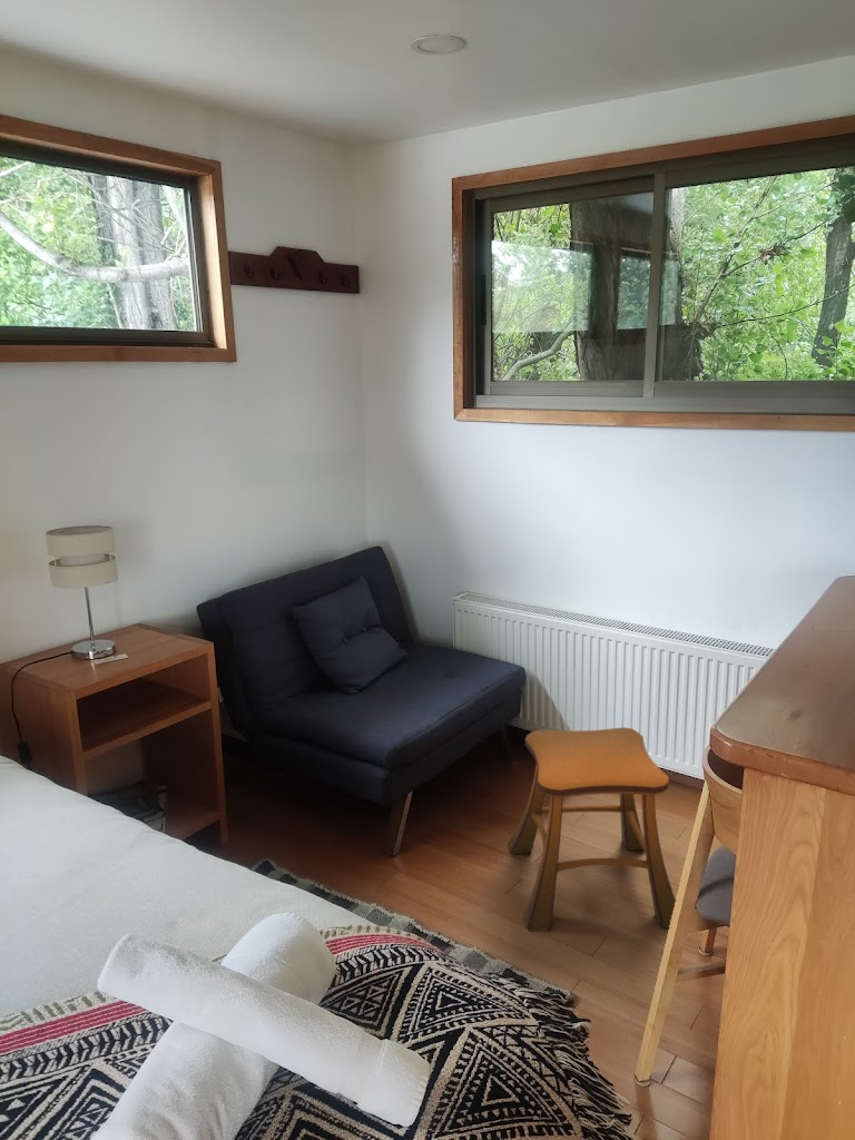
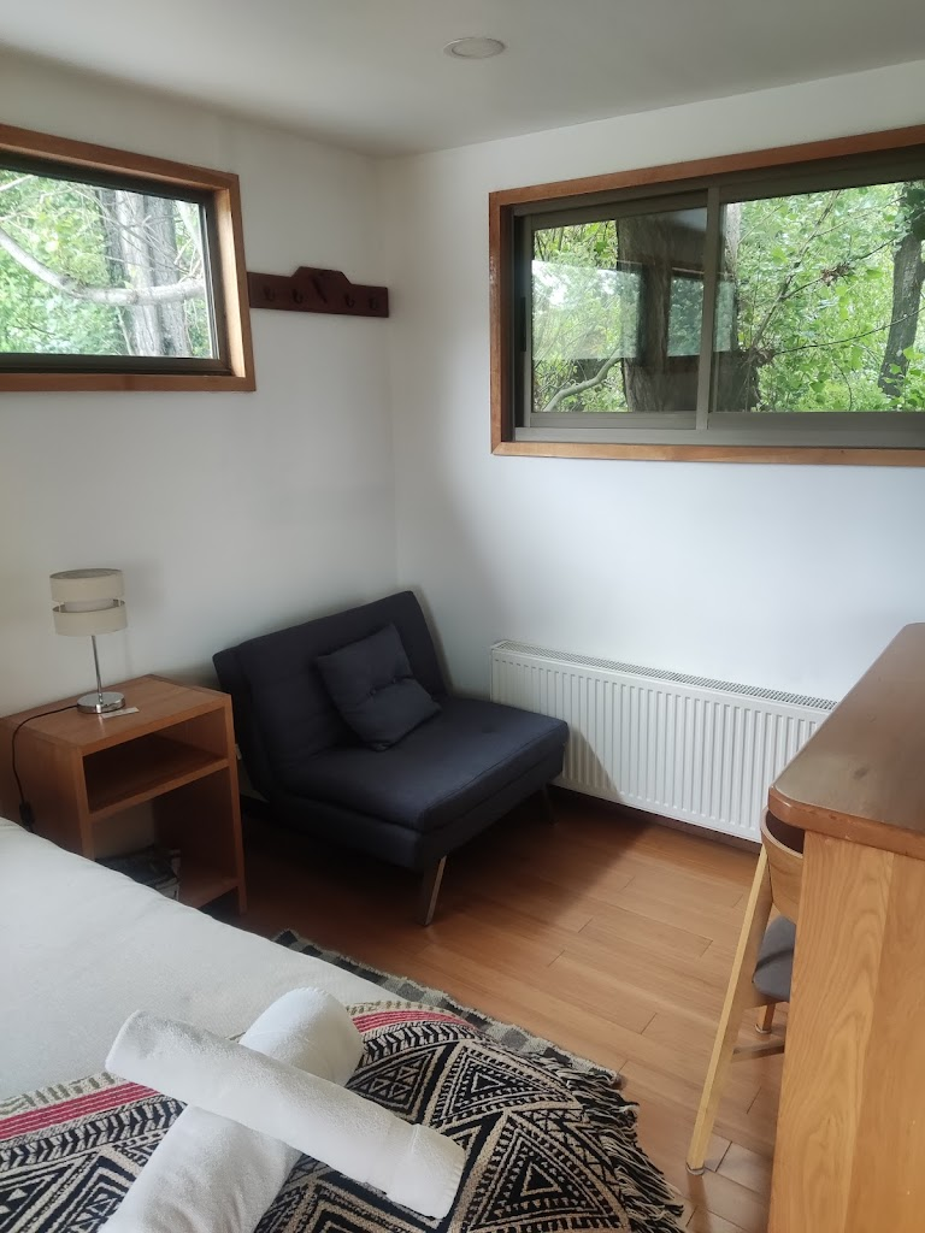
- stool [507,726,677,933]
